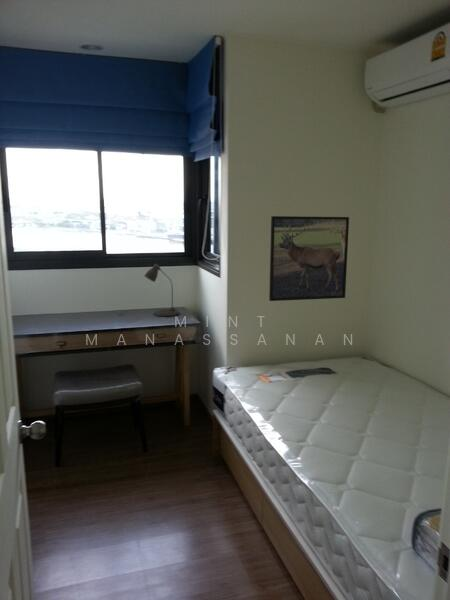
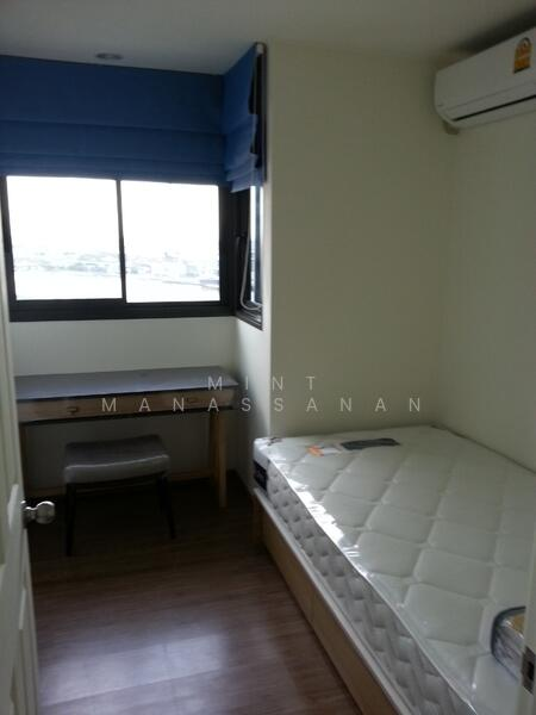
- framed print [268,215,350,302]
- desk lamp [143,263,180,317]
